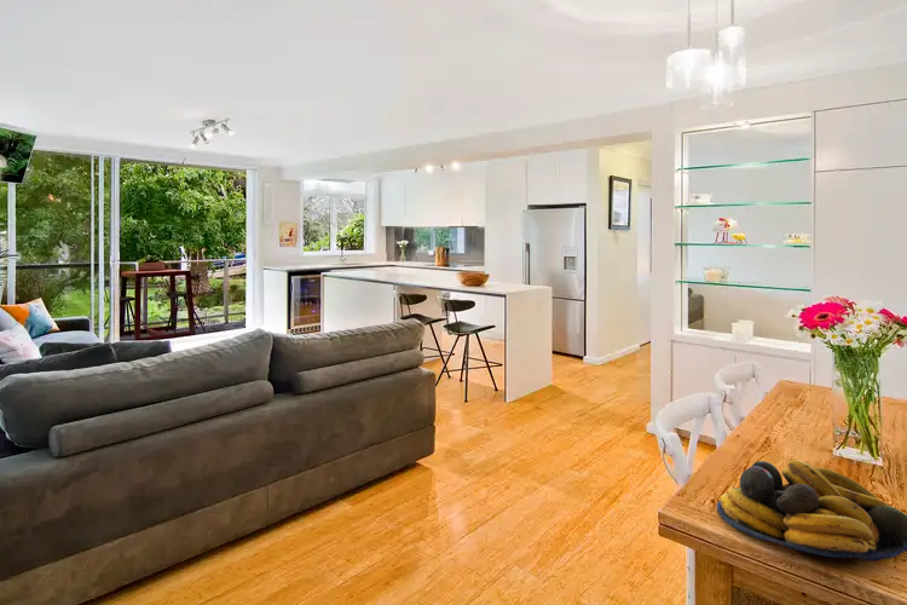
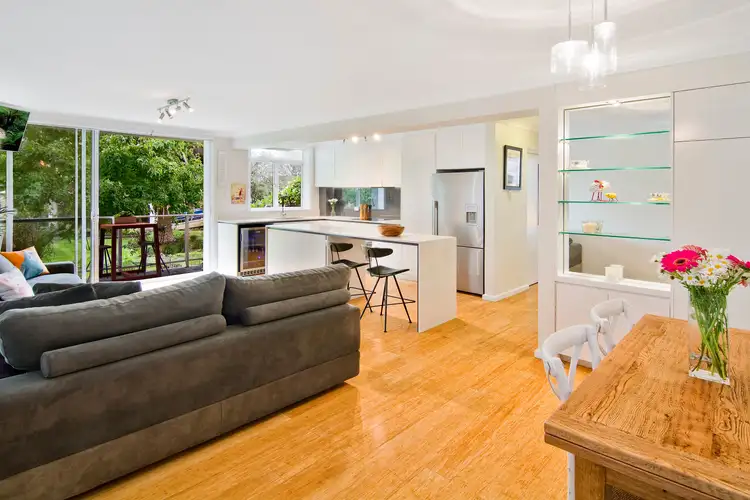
- fruit bowl [716,459,907,563]
